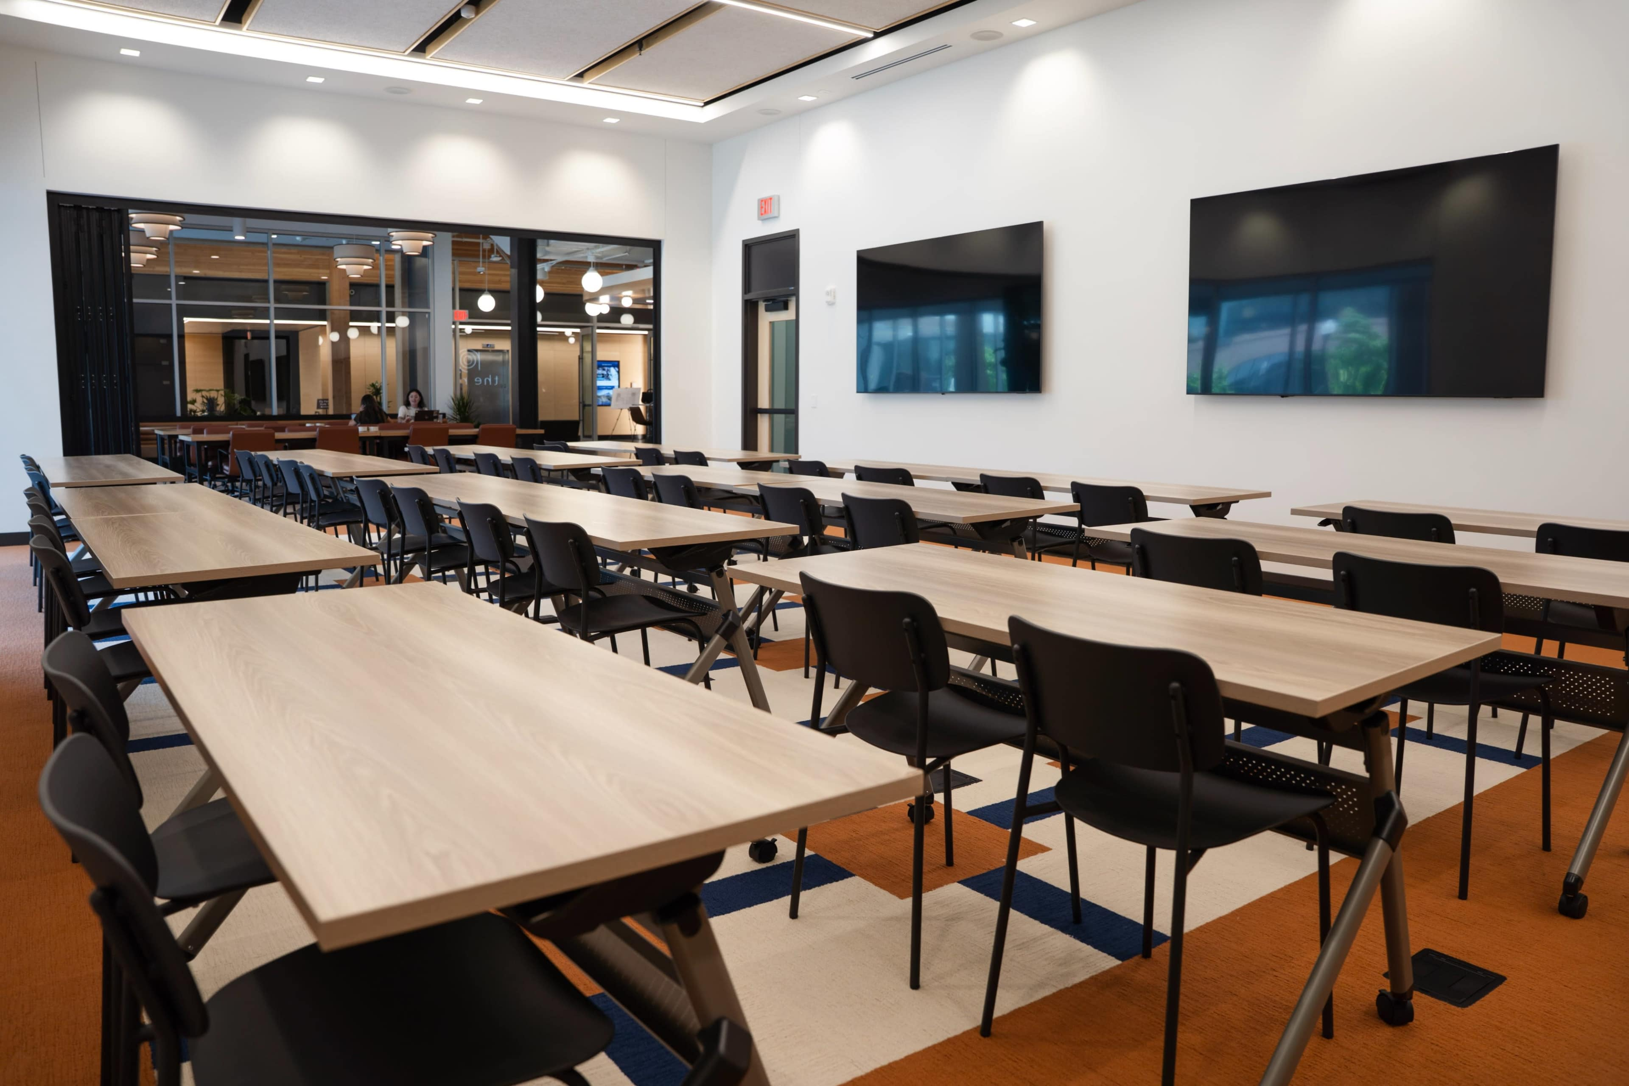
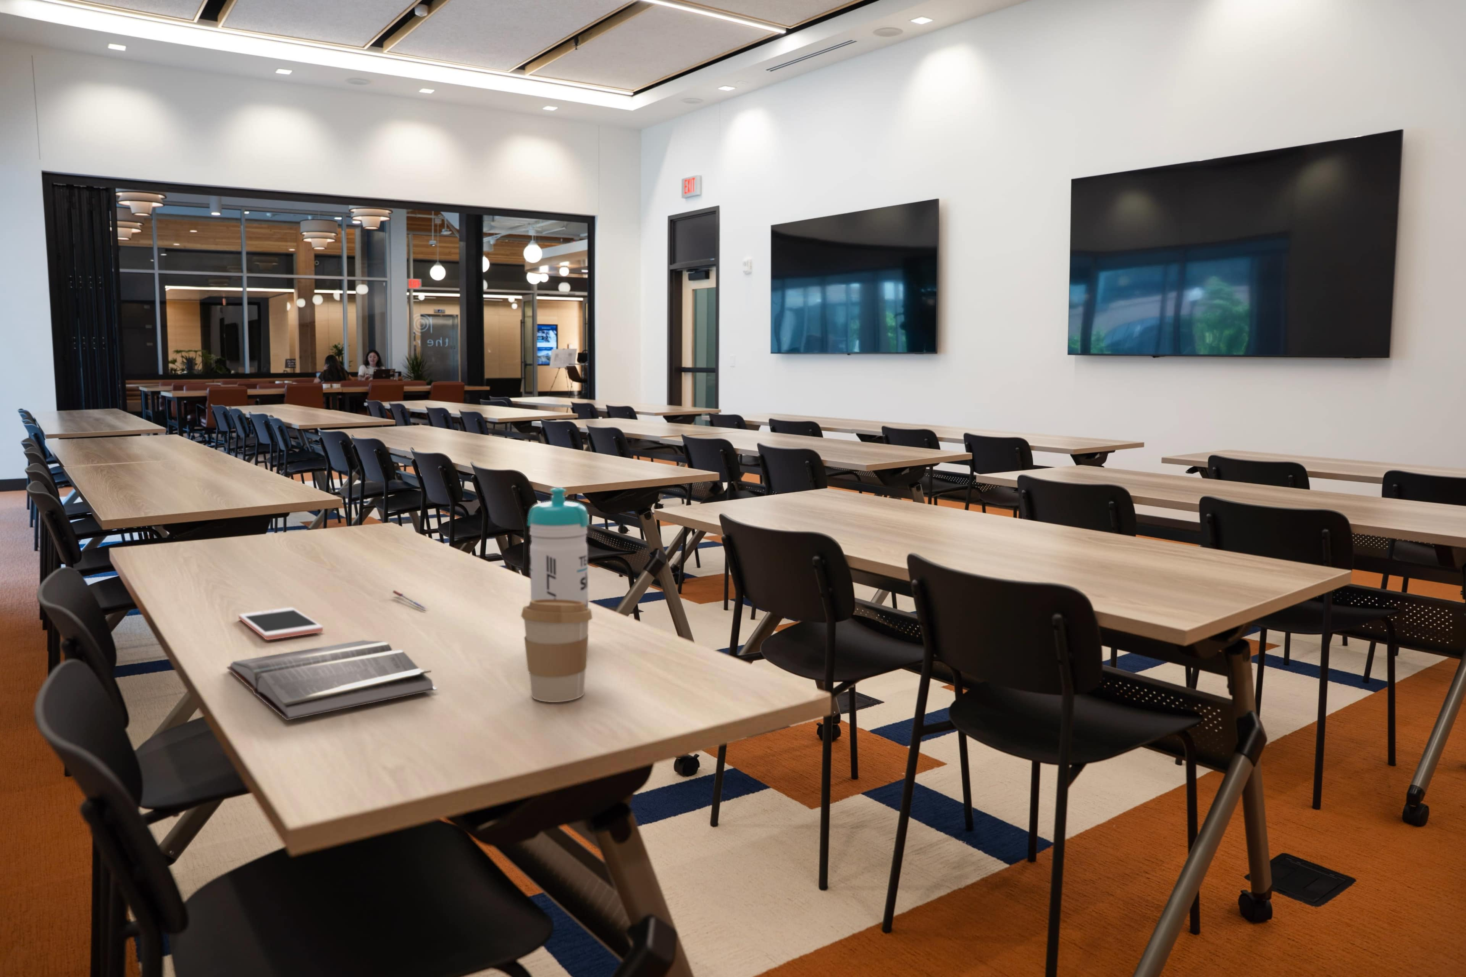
+ coffee cup [520,599,592,702]
+ pen [392,590,428,610]
+ cell phone [238,607,323,640]
+ hardback book [227,640,437,721]
+ water bottle [527,487,590,632]
